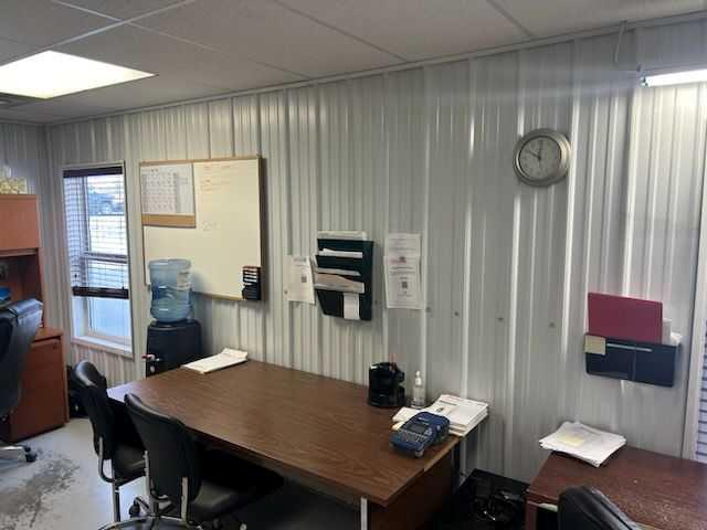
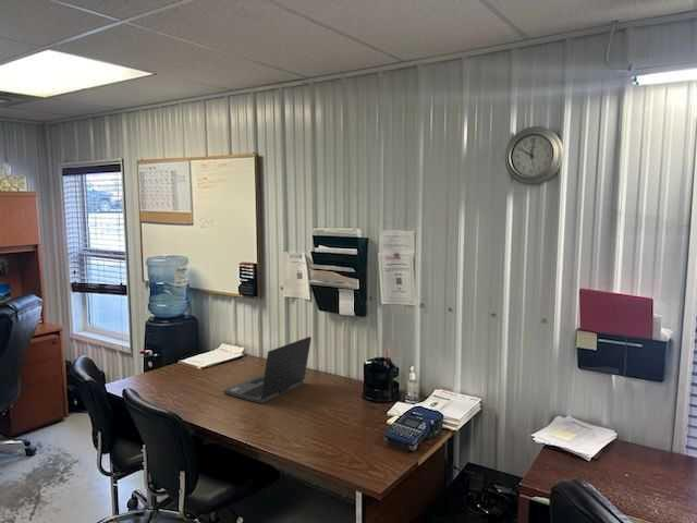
+ laptop [222,336,313,404]
